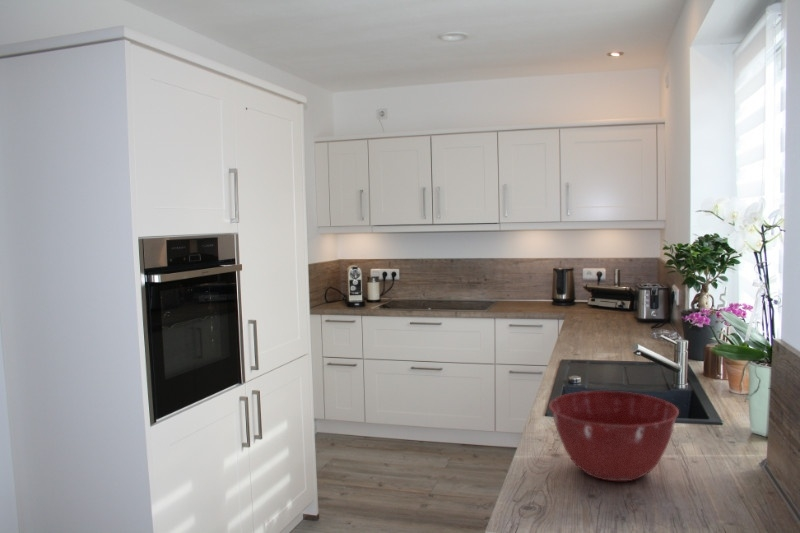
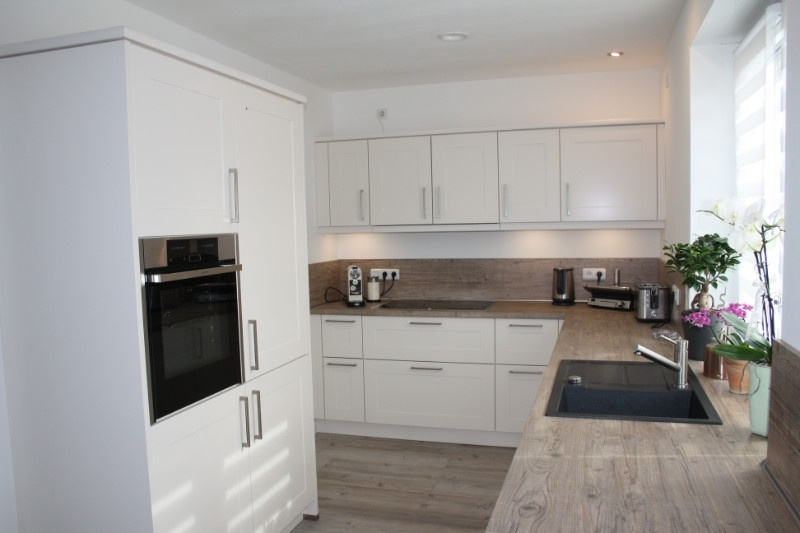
- mixing bowl [548,390,680,482]
